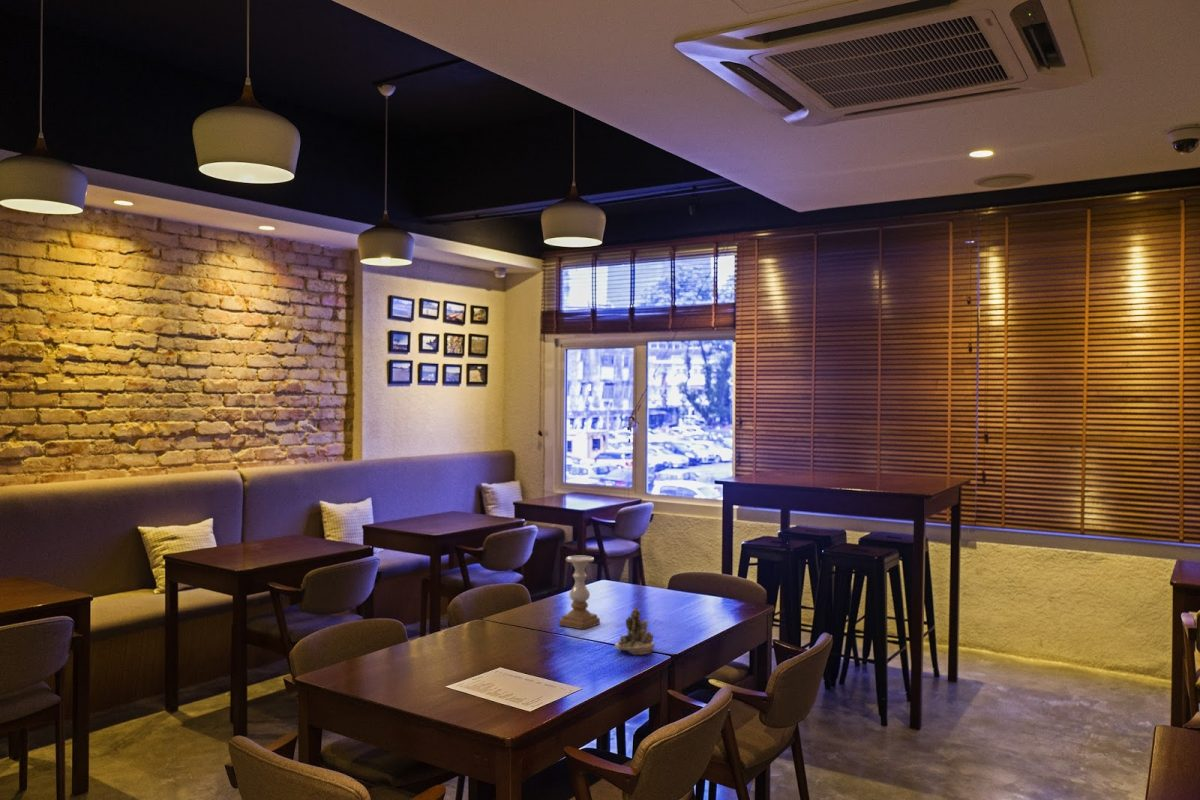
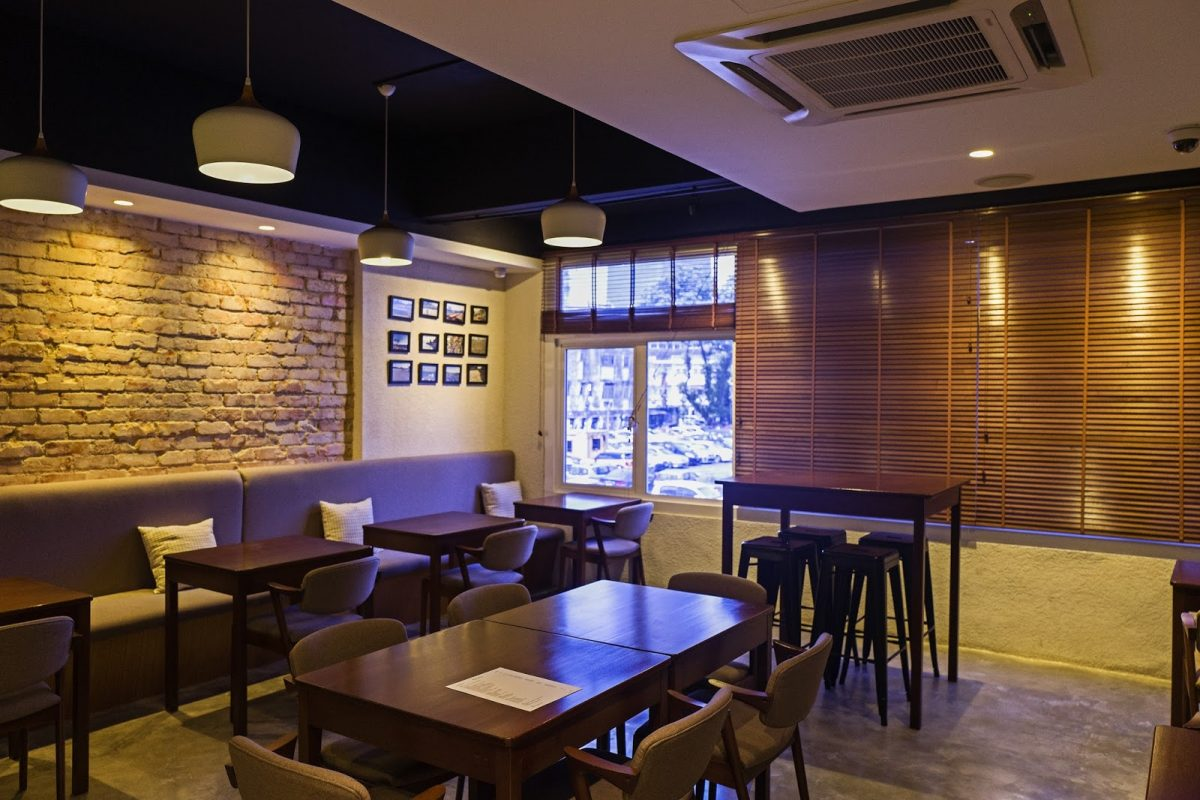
- candle holder [558,555,601,630]
- succulent planter [614,605,656,656]
